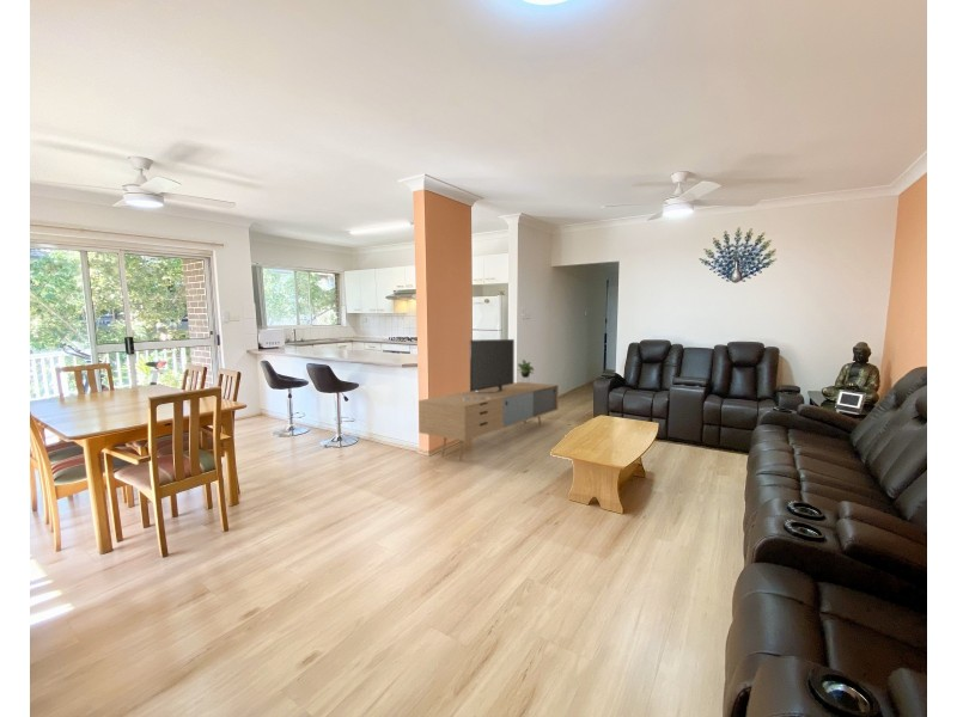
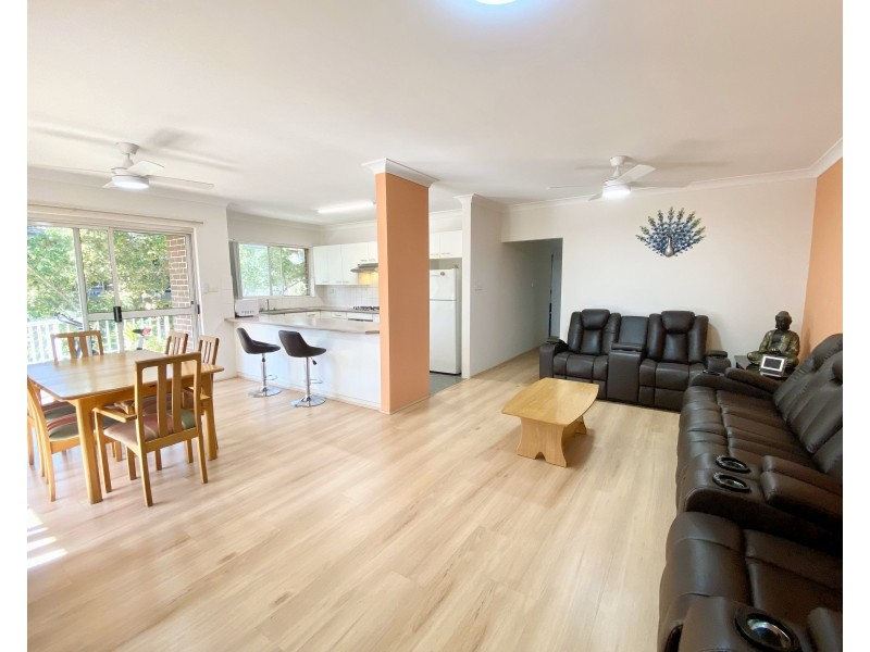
- media console [417,338,560,461]
